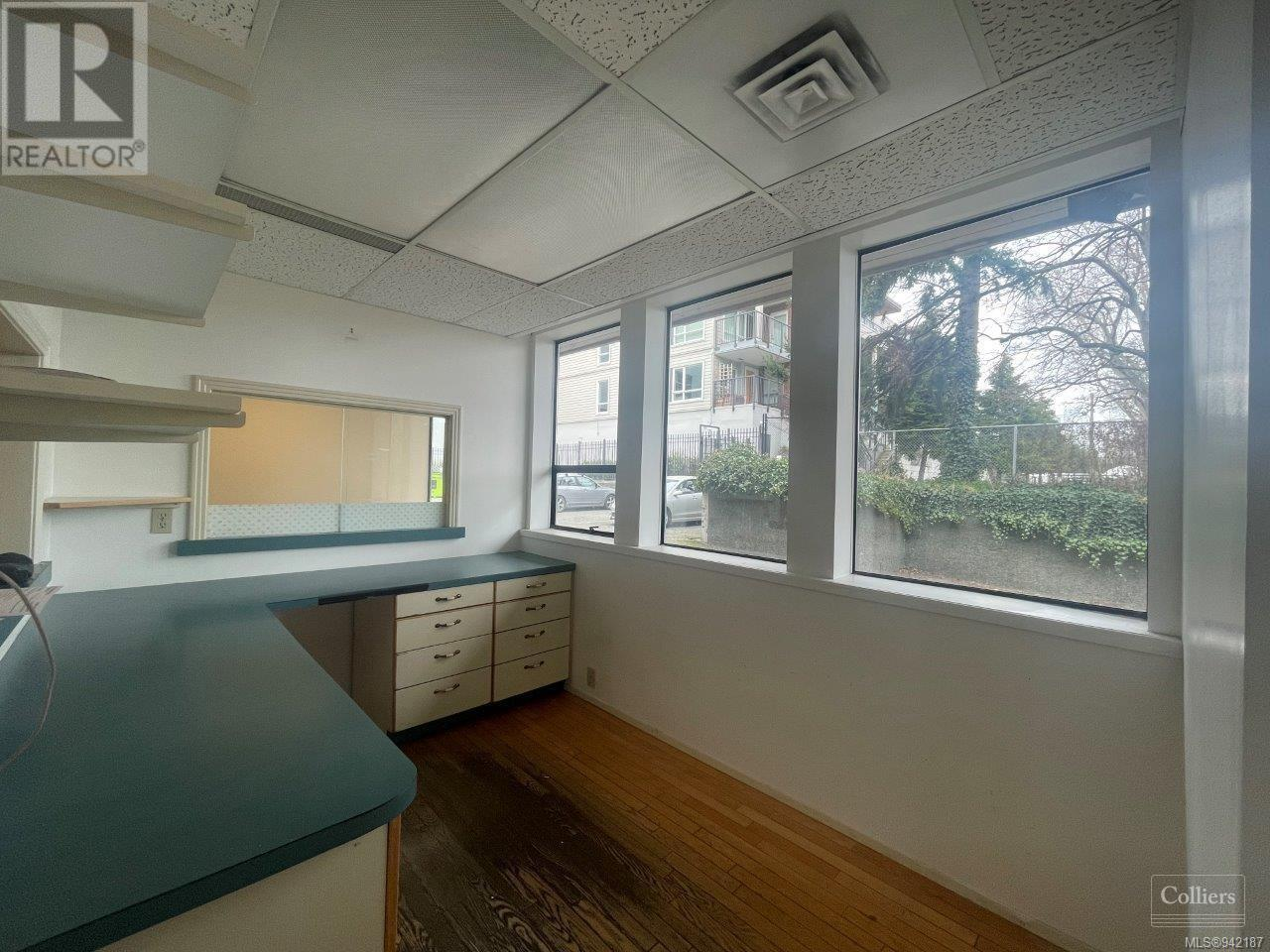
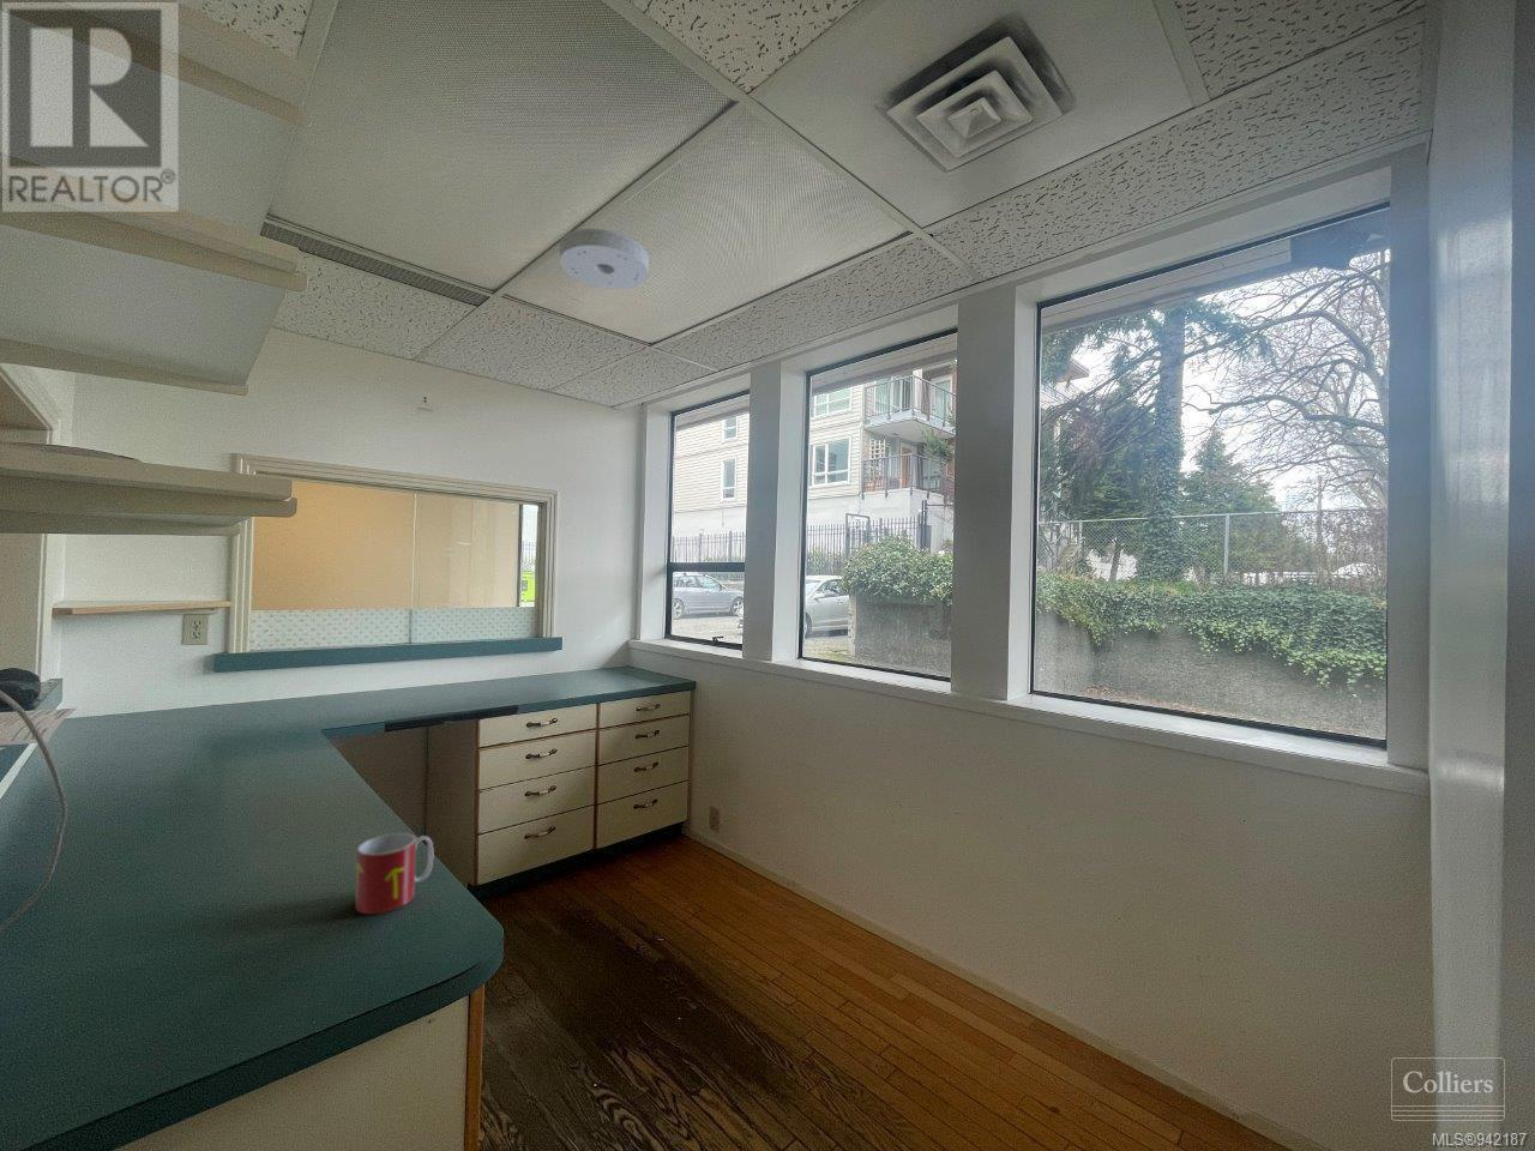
+ mug [354,832,434,915]
+ smoke detector [558,227,650,291]
